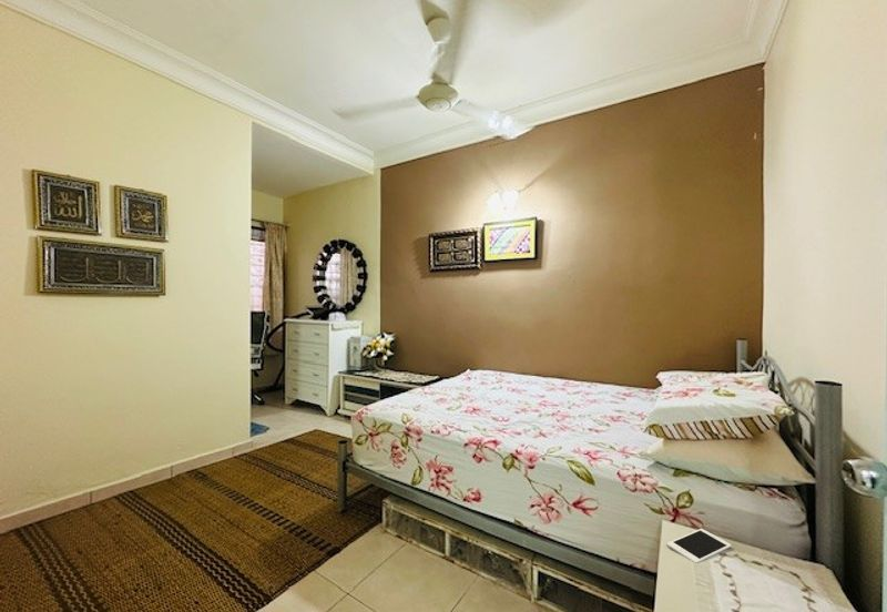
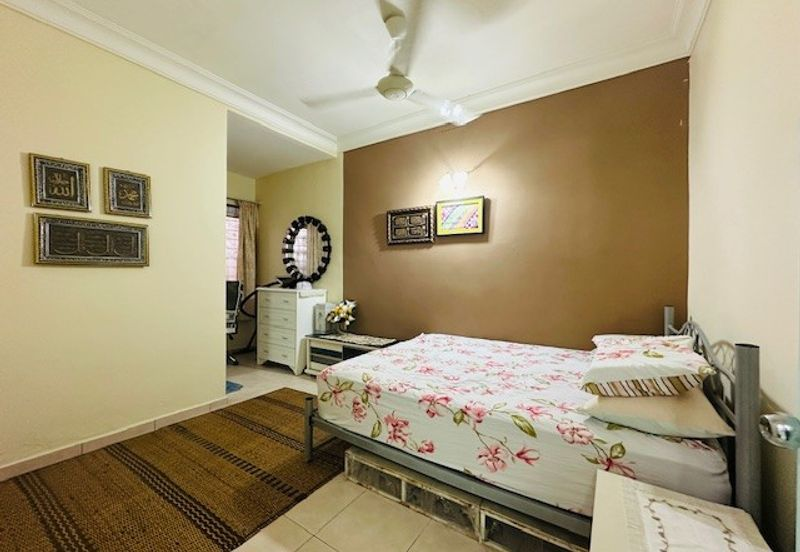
- cell phone [666,528,732,564]
